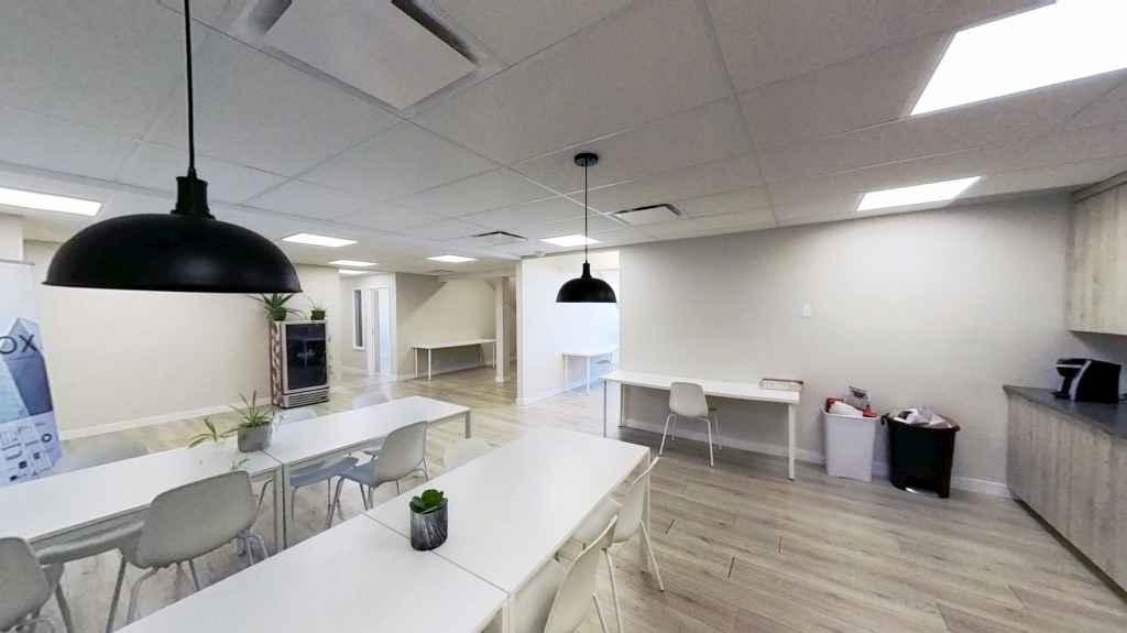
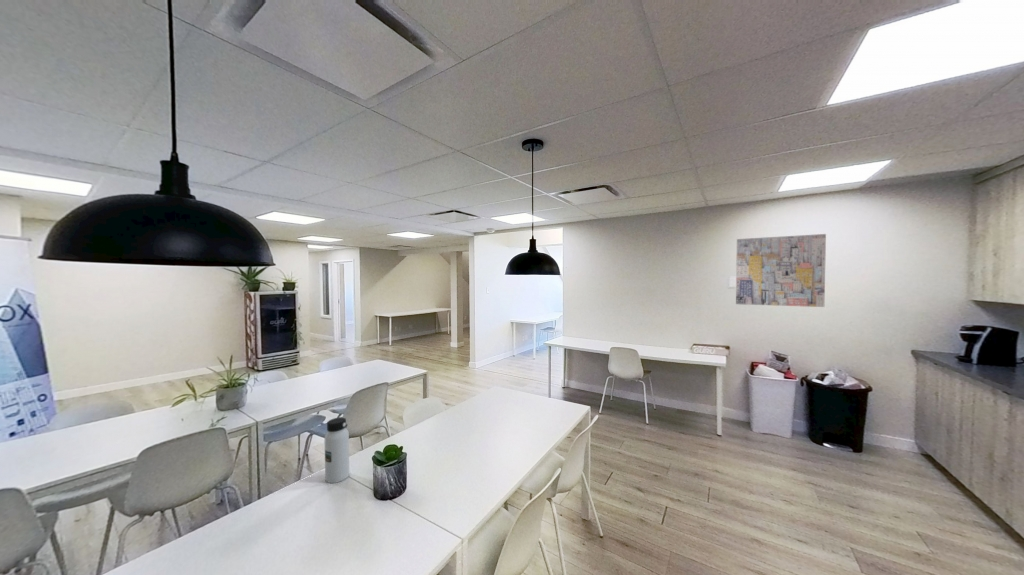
+ water bottle [324,417,350,484]
+ wall art [735,233,827,308]
